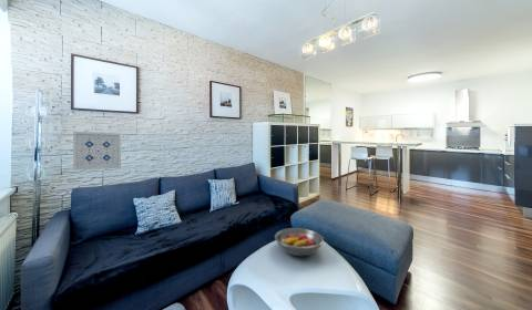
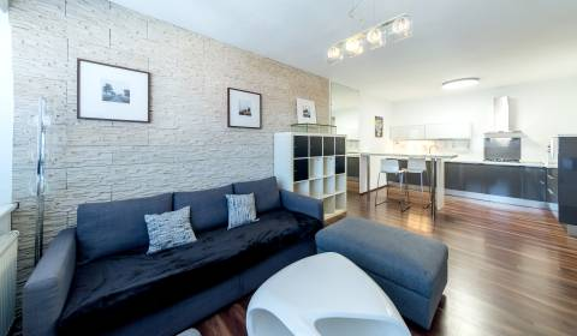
- fruit bowl [274,227,325,257]
- wall art [72,131,122,172]
